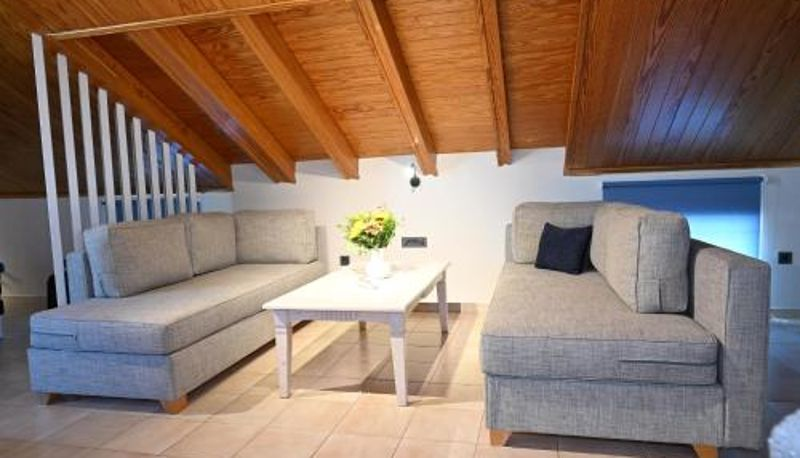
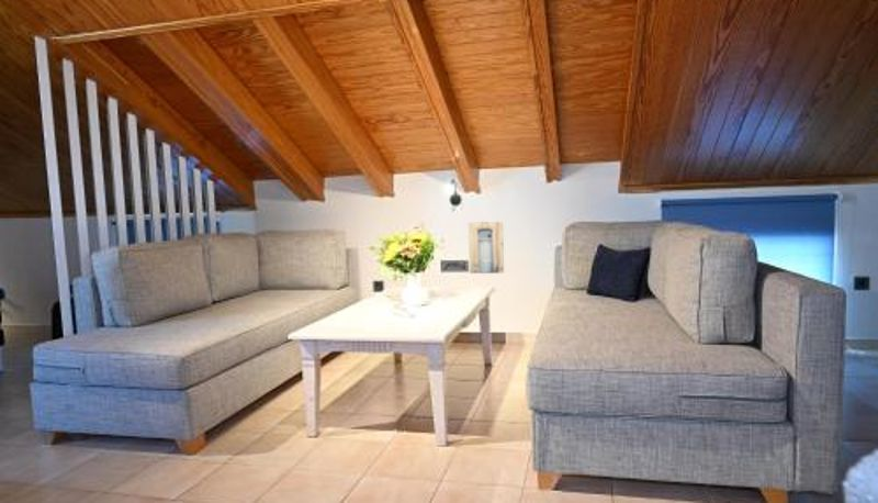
+ wall art [468,221,505,275]
